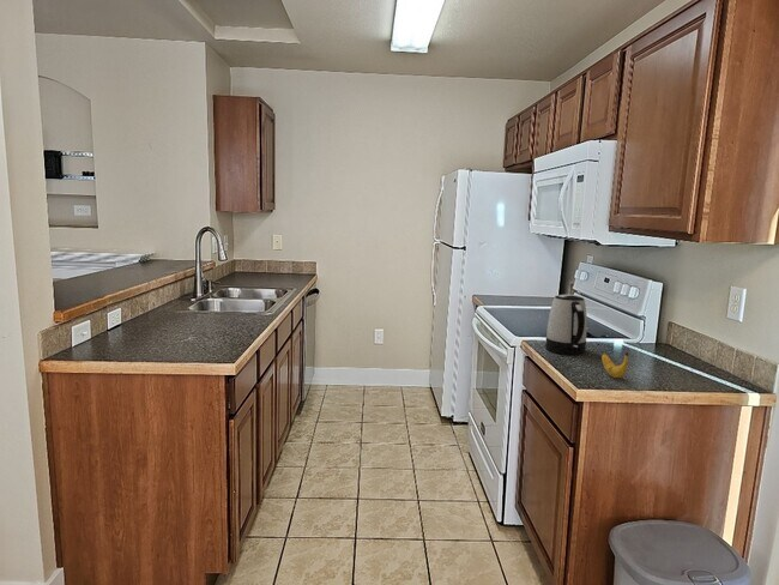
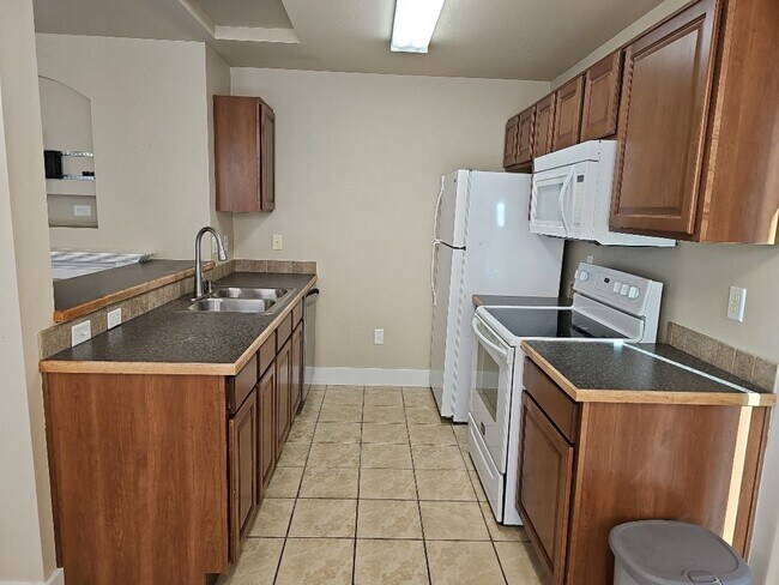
- kettle [544,294,588,355]
- banana [600,351,629,379]
